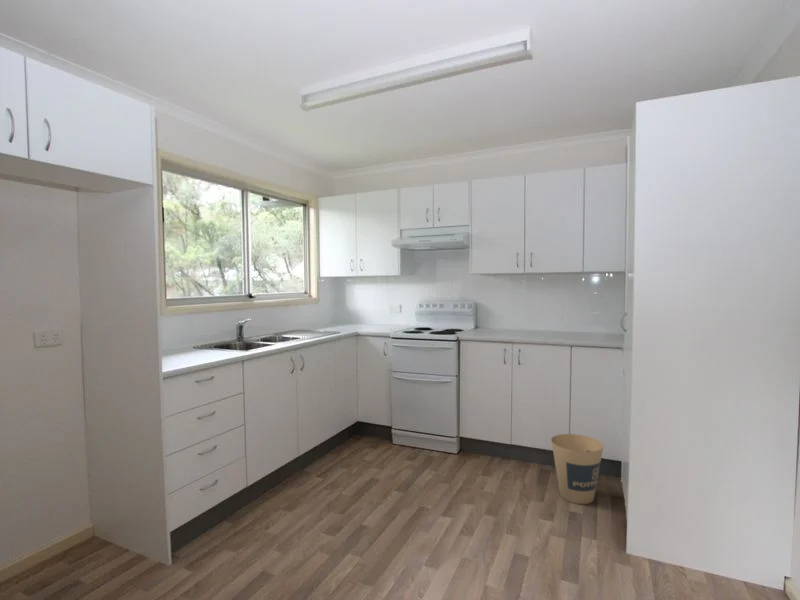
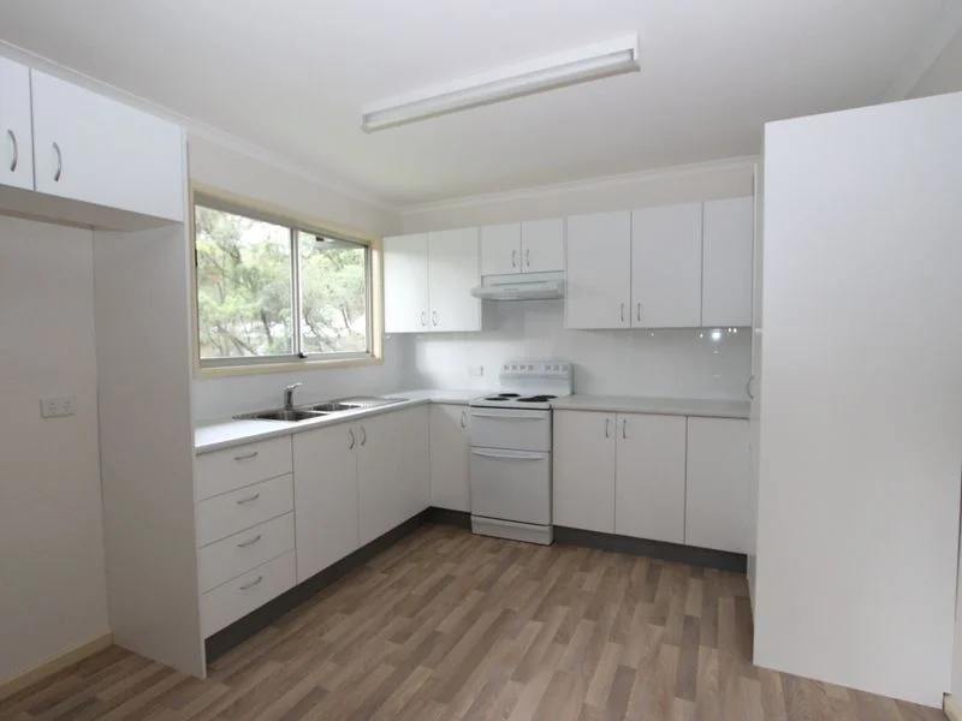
- trash can [550,433,604,505]
